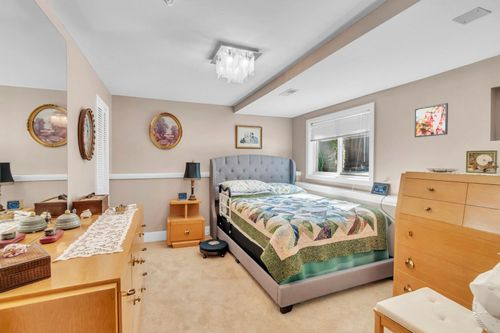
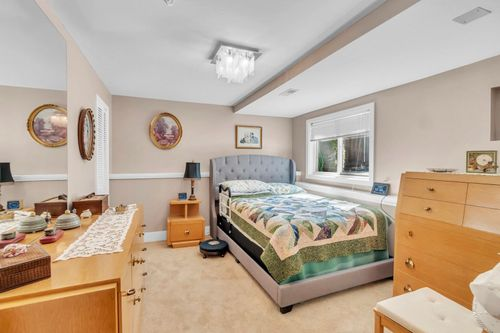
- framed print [414,102,449,138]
